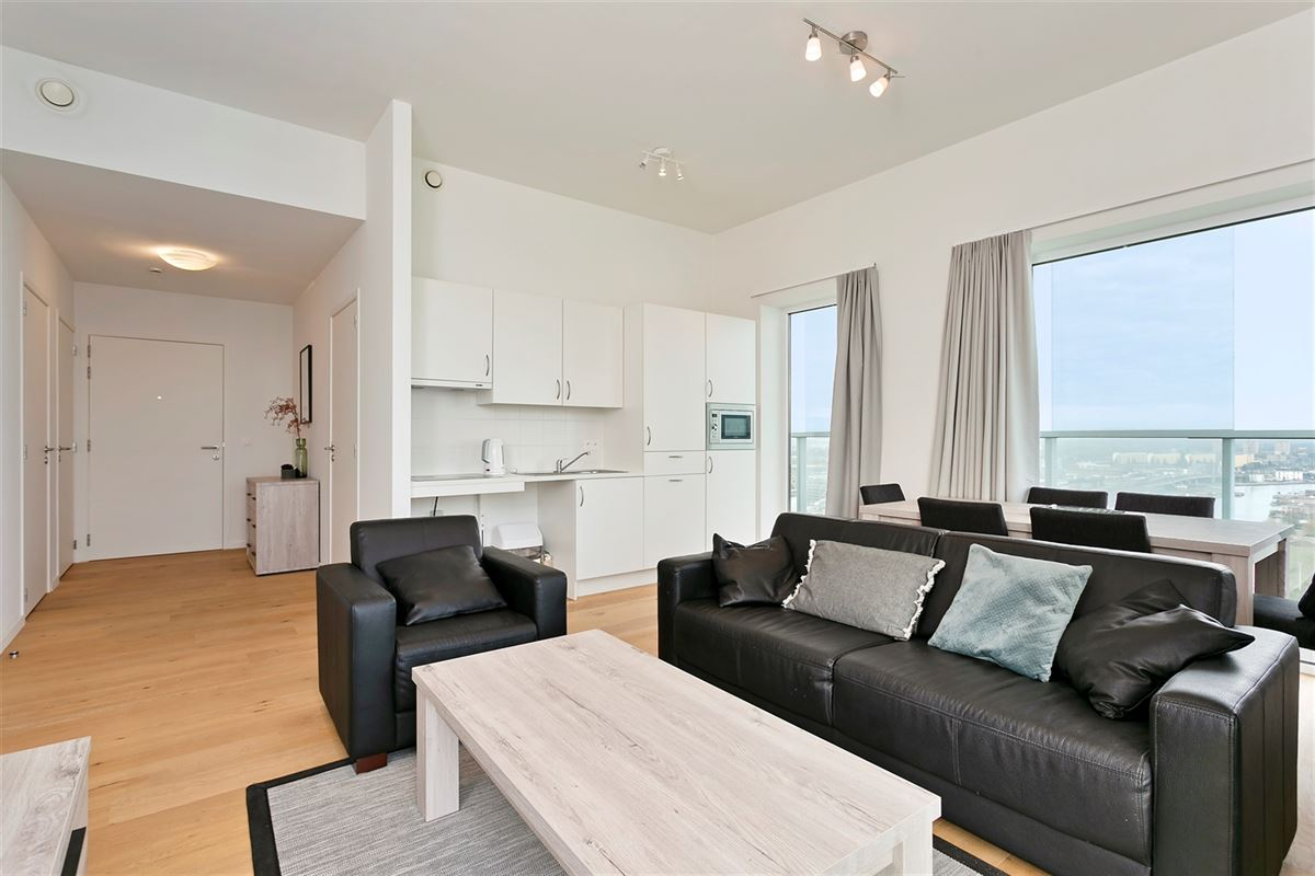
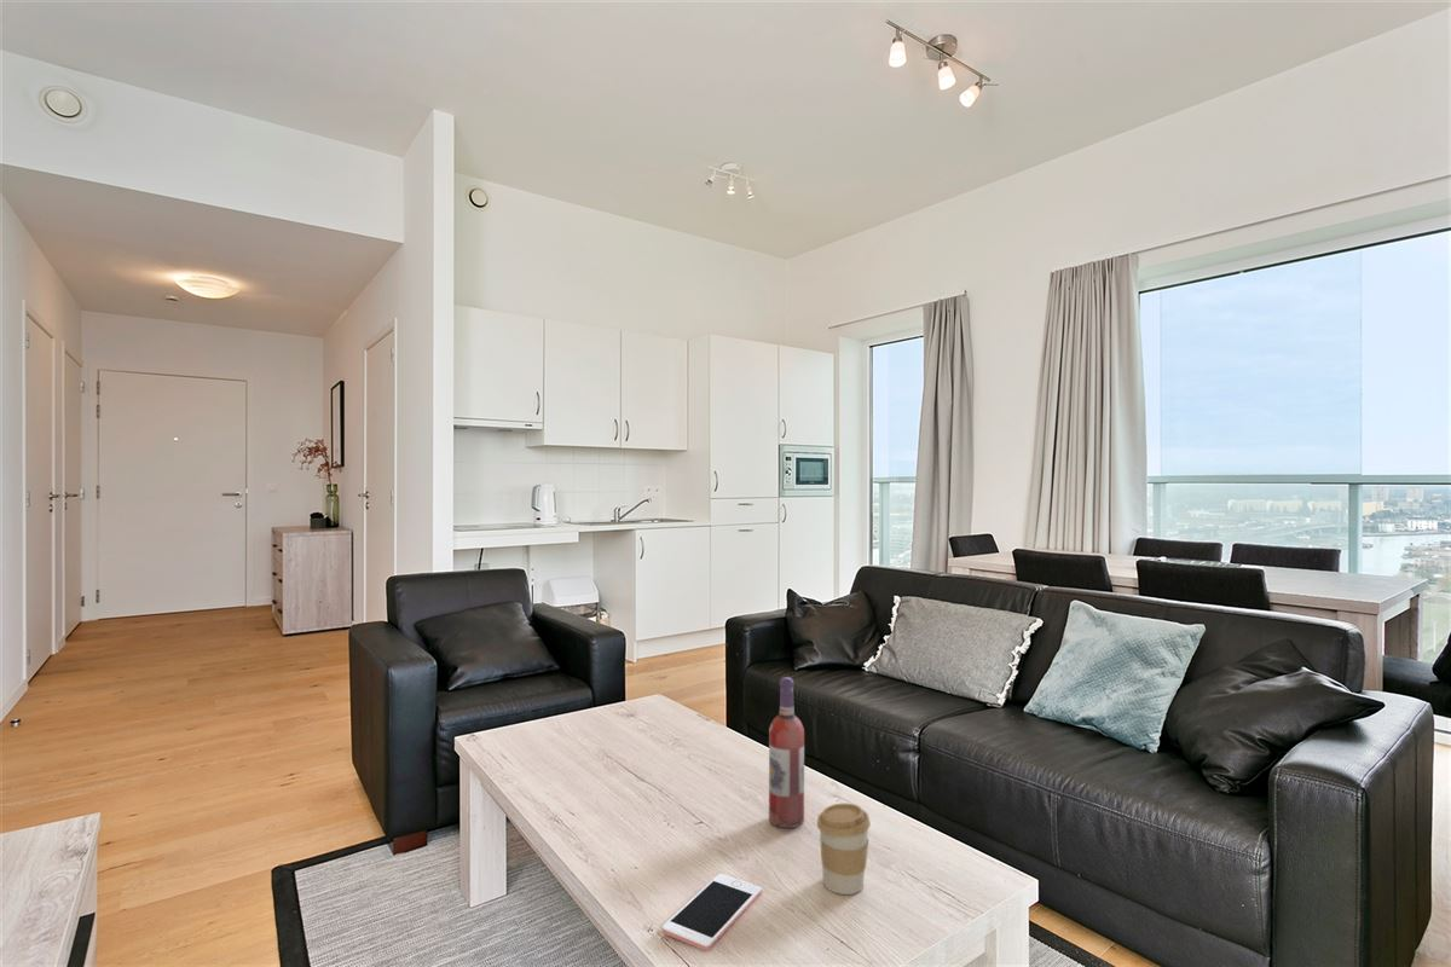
+ coffee cup [816,803,872,896]
+ cell phone [661,873,763,951]
+ wine bottle [768,676,805,829]
